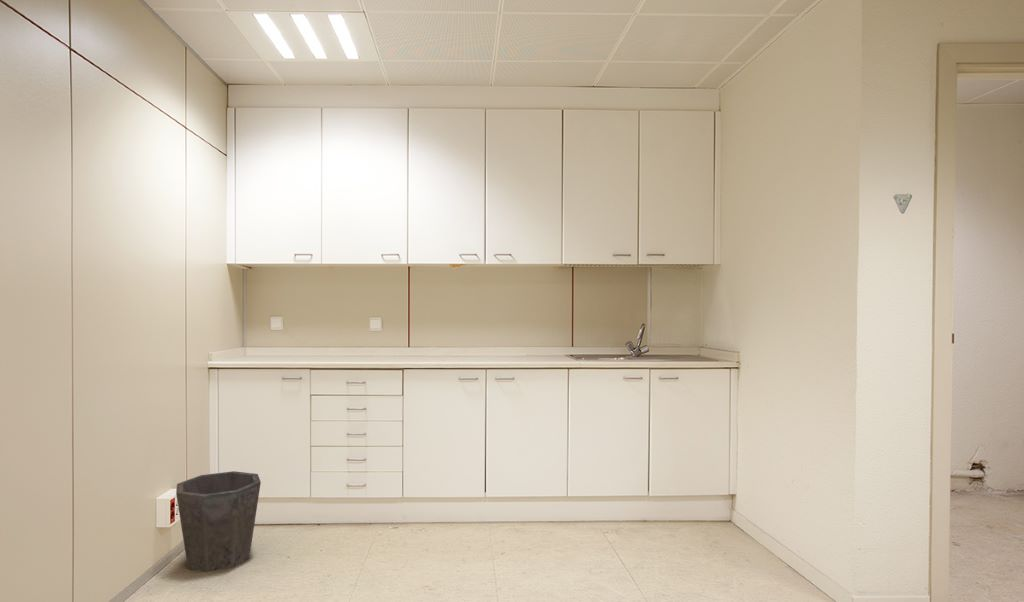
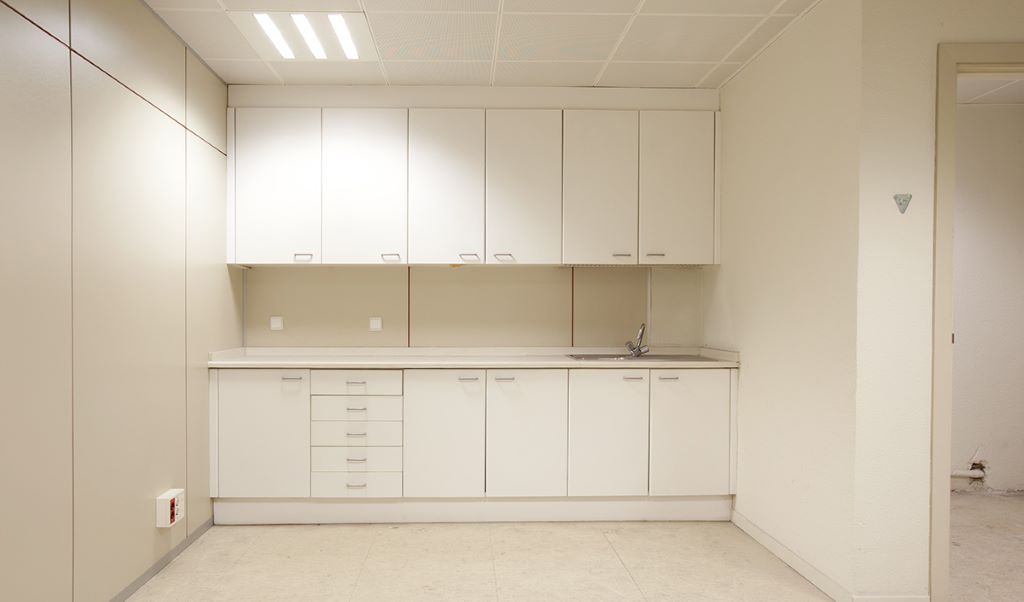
- waste bin [175,470,262,573]
